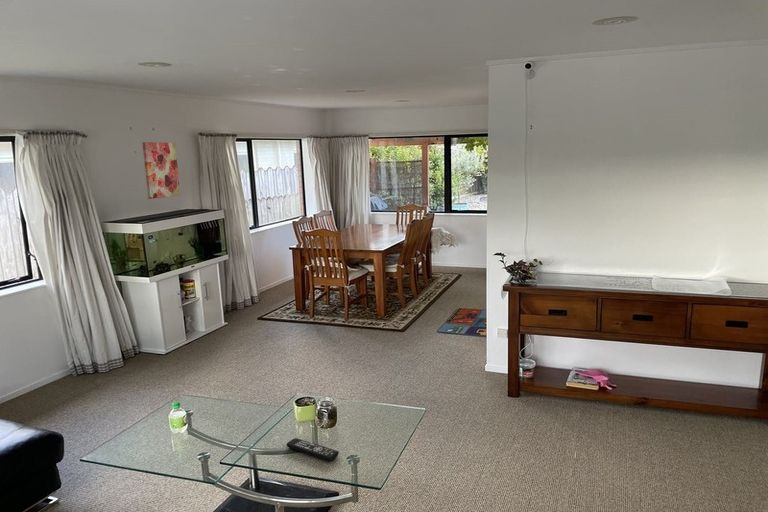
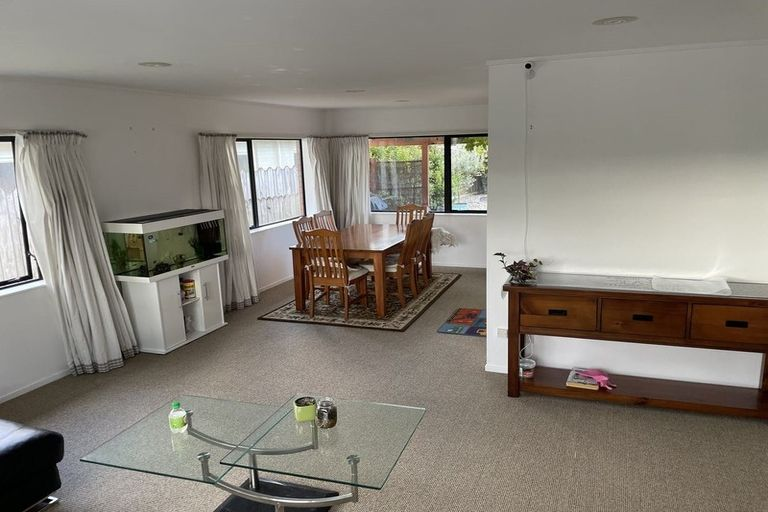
- wall art [141,141,181,200]
- remote control [286,437,340,462]
